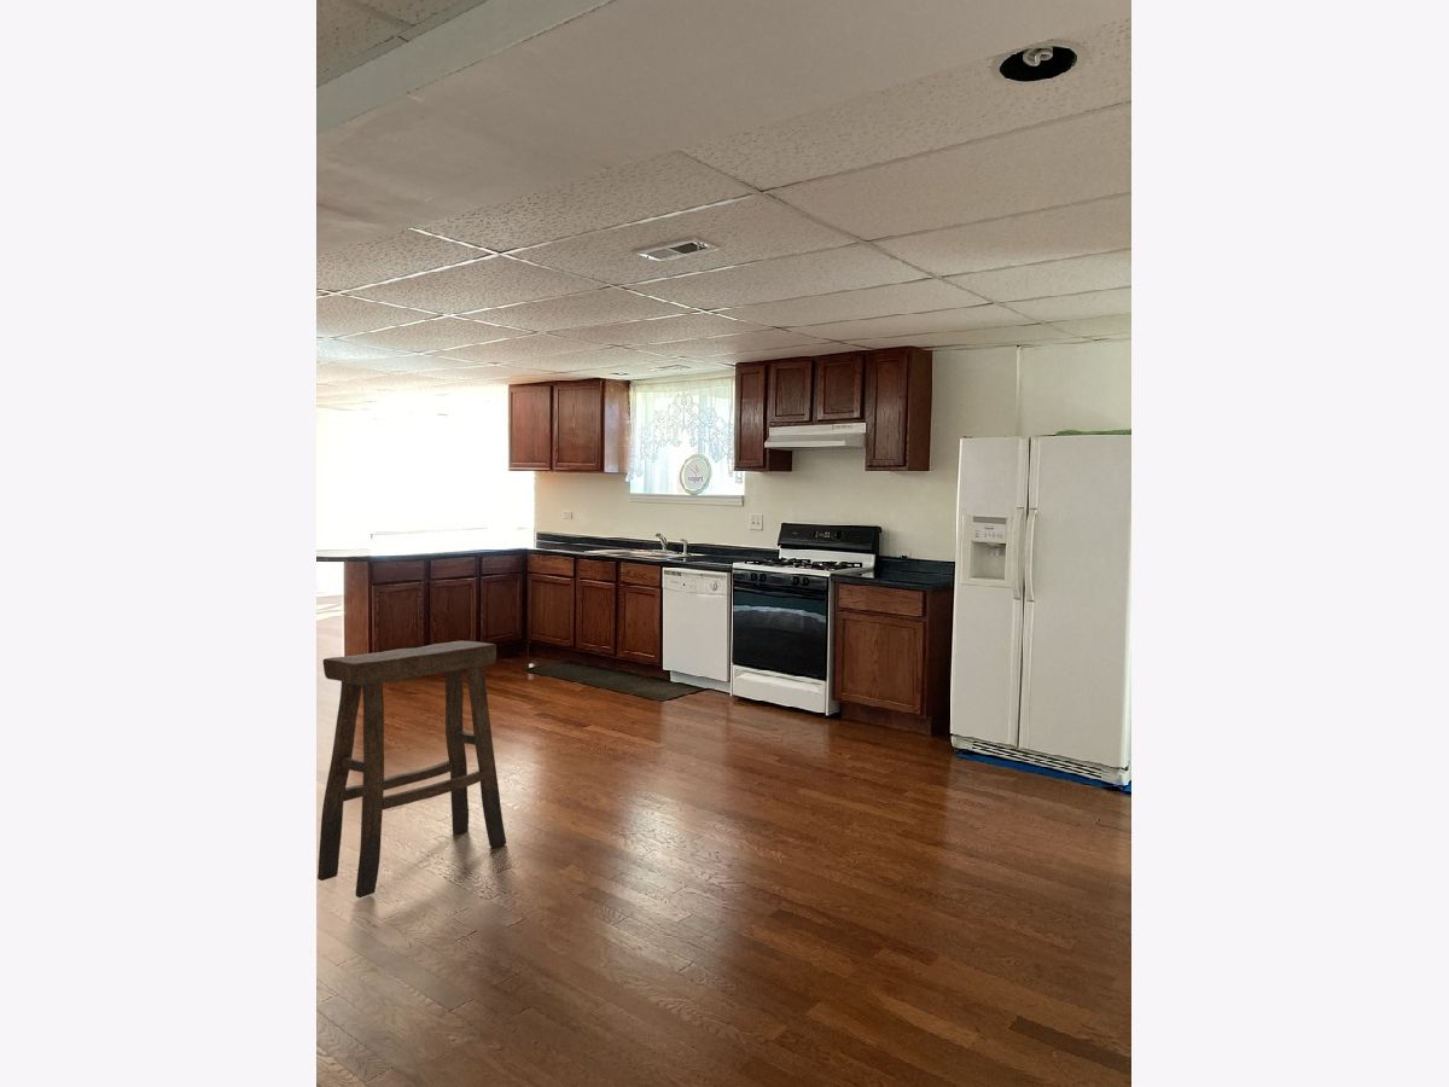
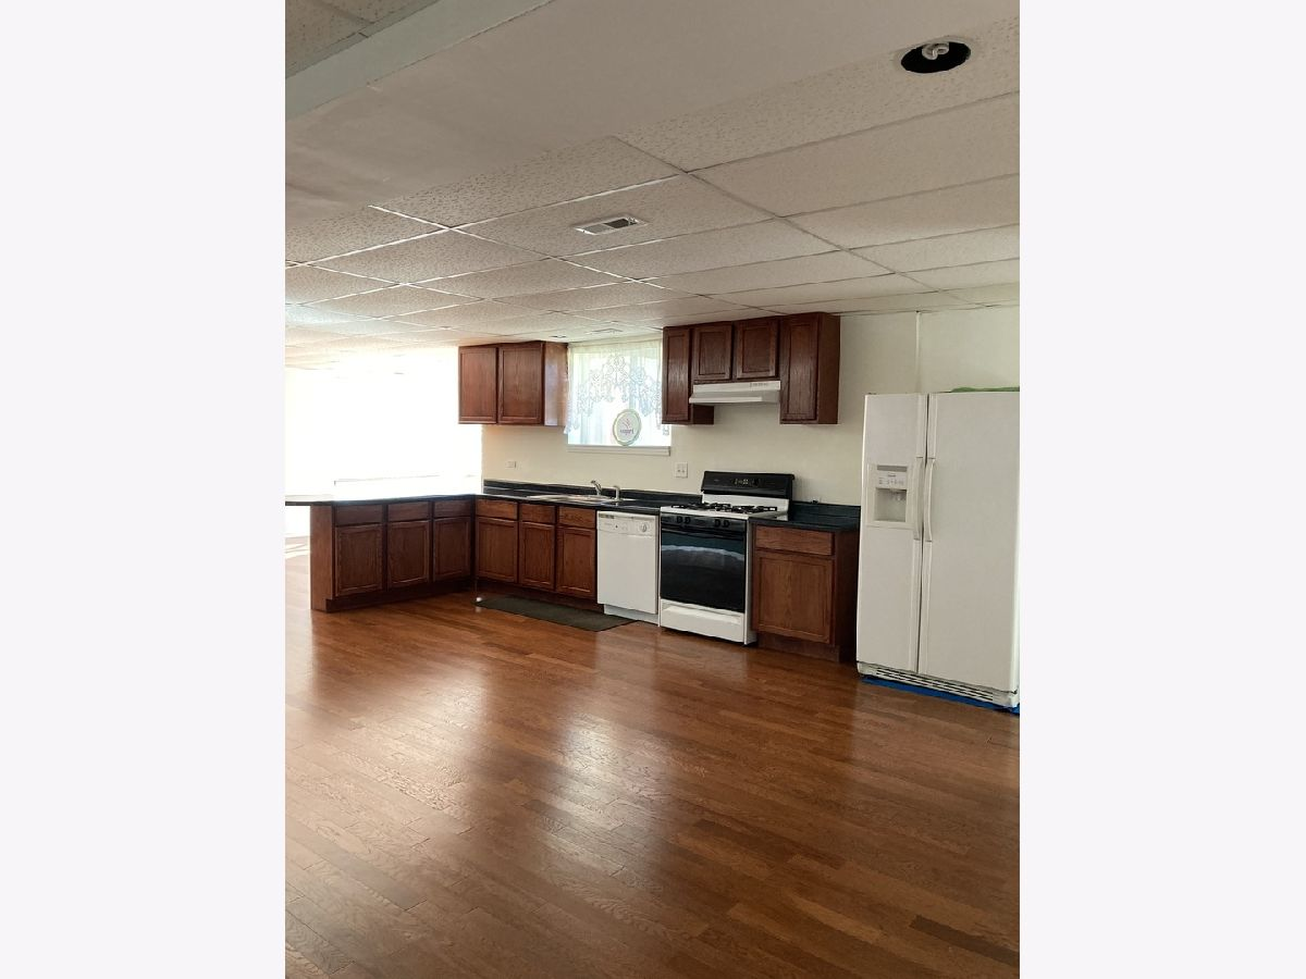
- stool [316,640,507,899]
